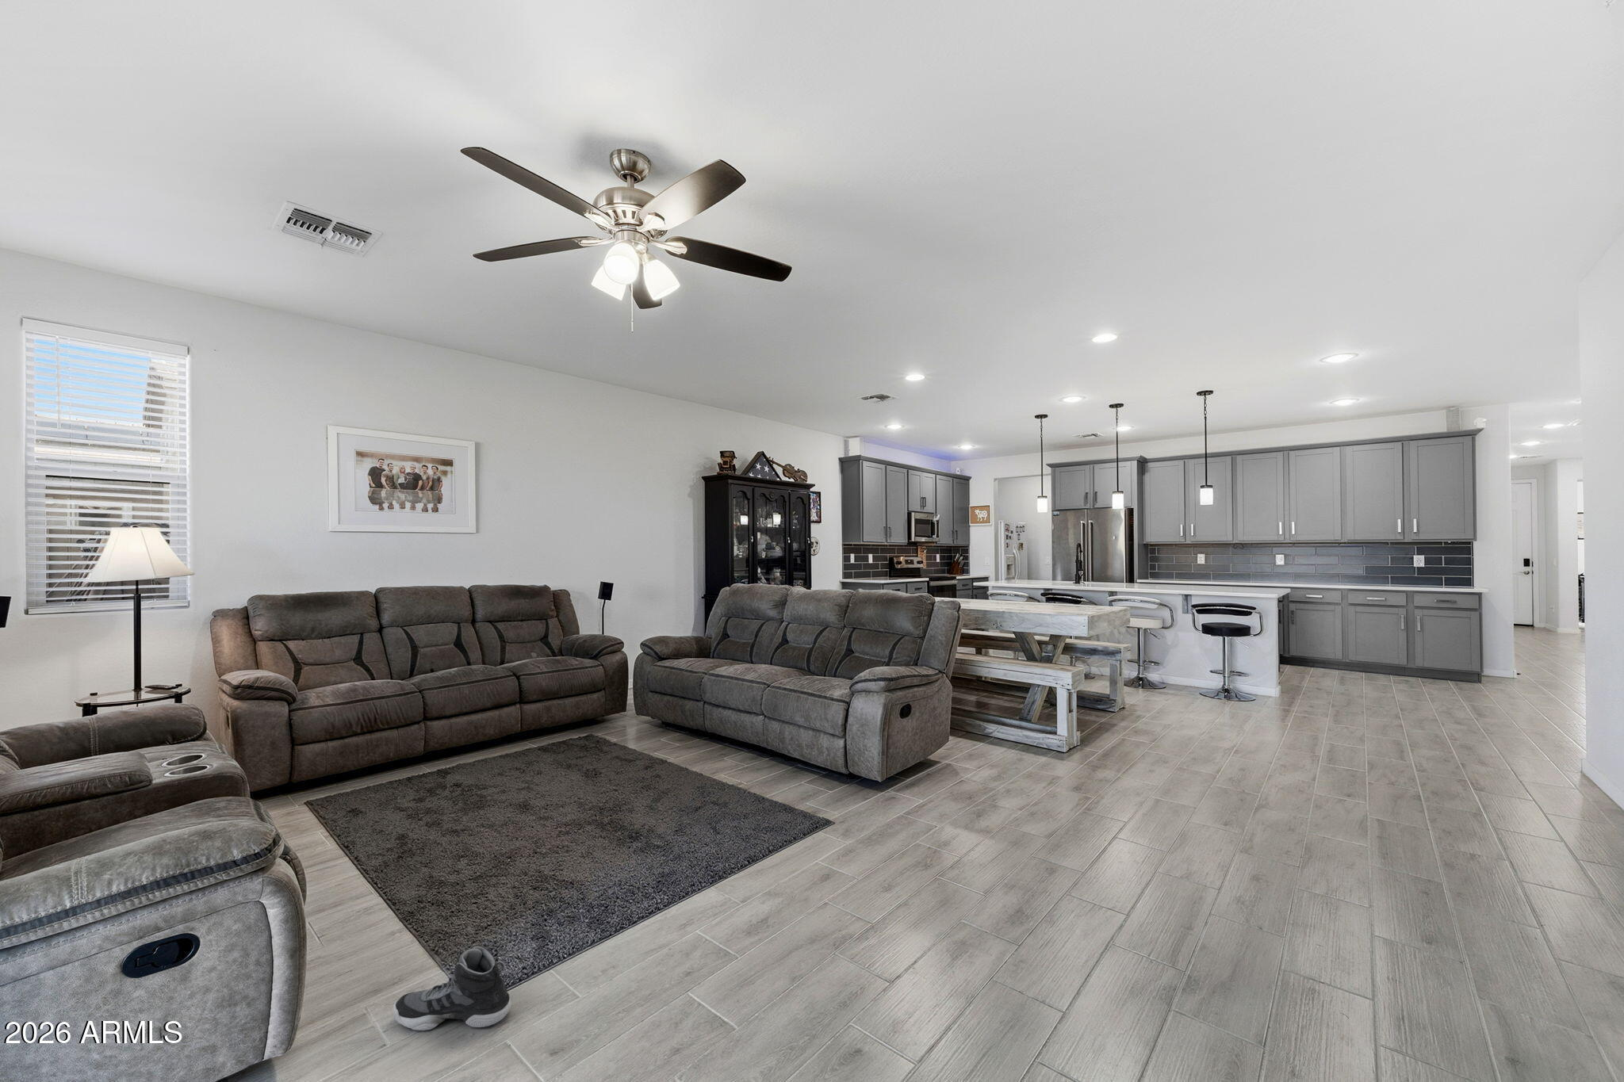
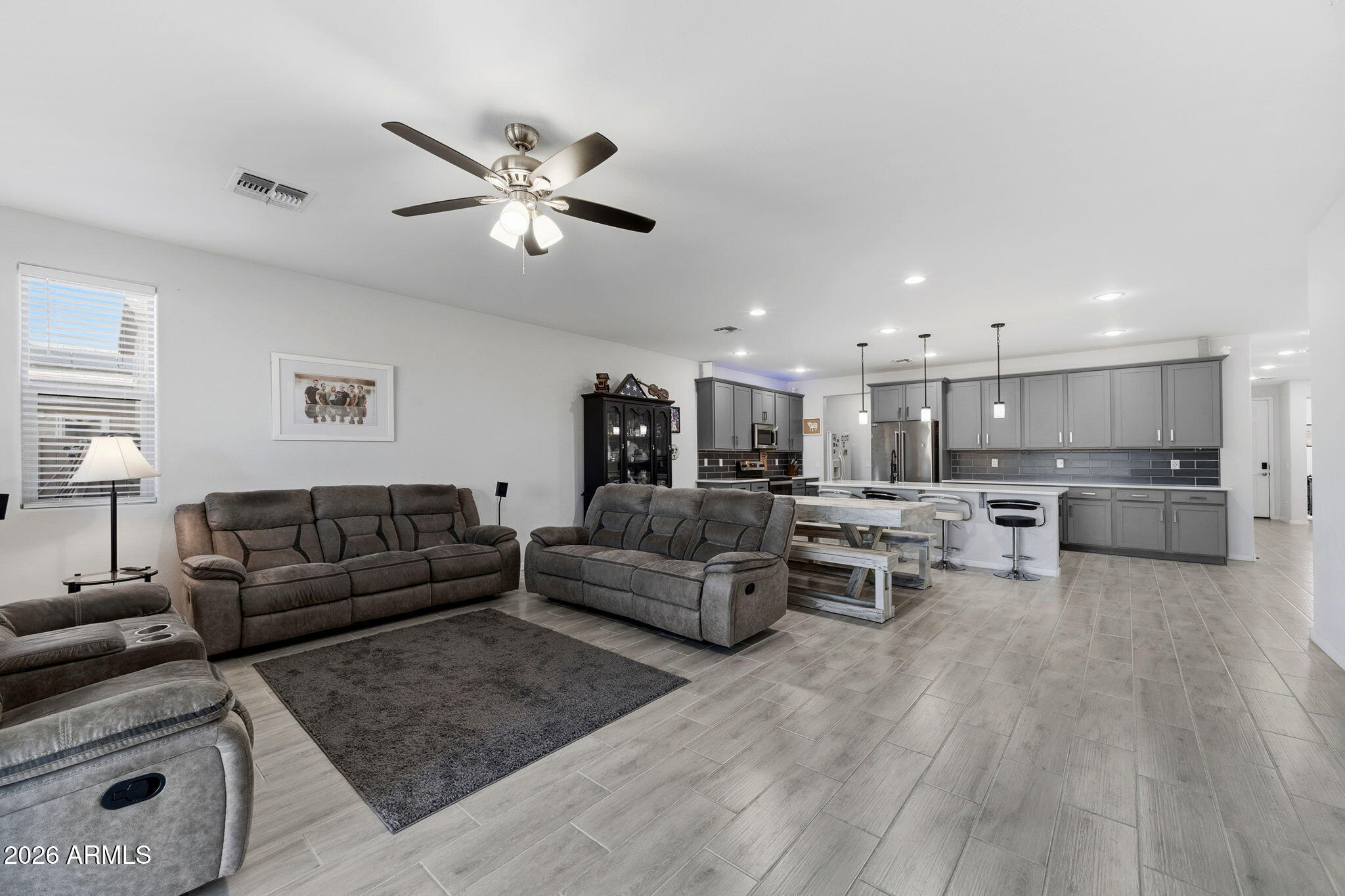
- sneaker [391,944,512,1031]
